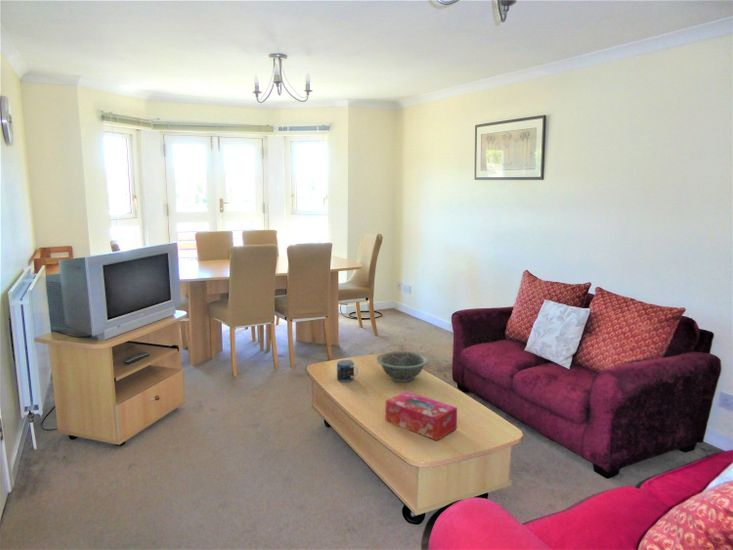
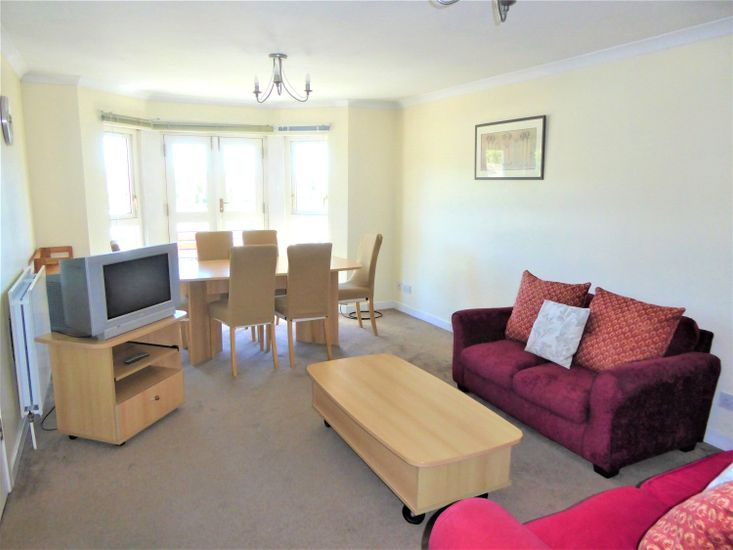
- tissue box [385,391,458,441]
- mug [336,359,359,383]
- decorative bowl [375,350,430,383]
